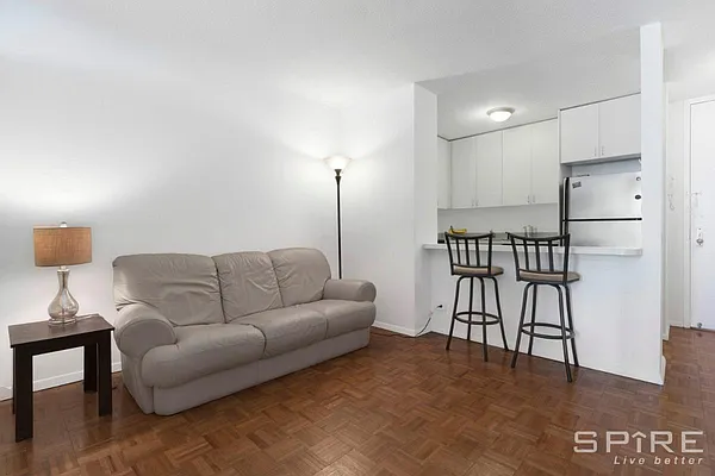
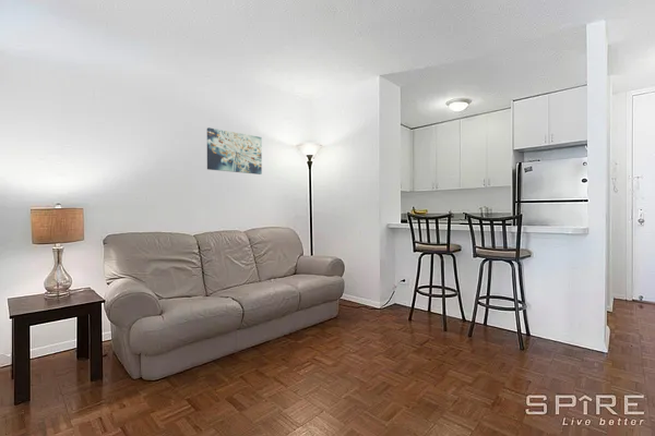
+ wall art [206,126,263,175]
